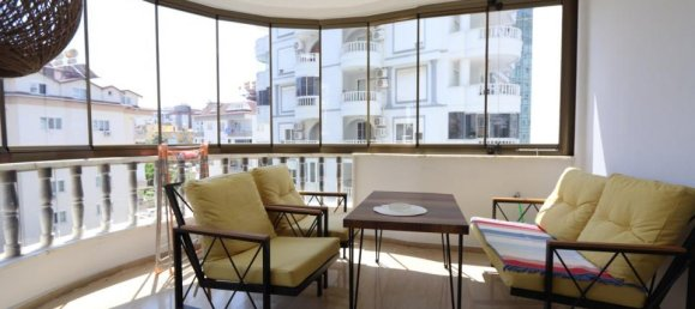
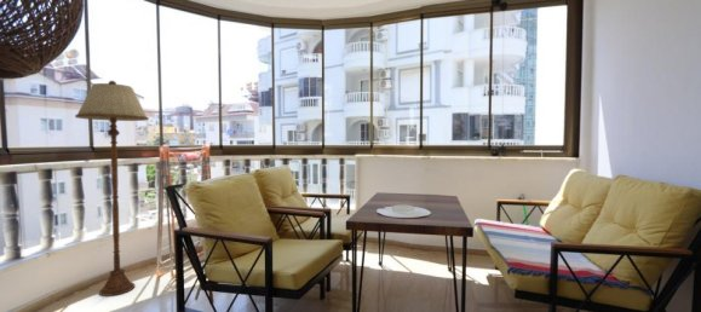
+ floor lamp [74,80,150,297]
